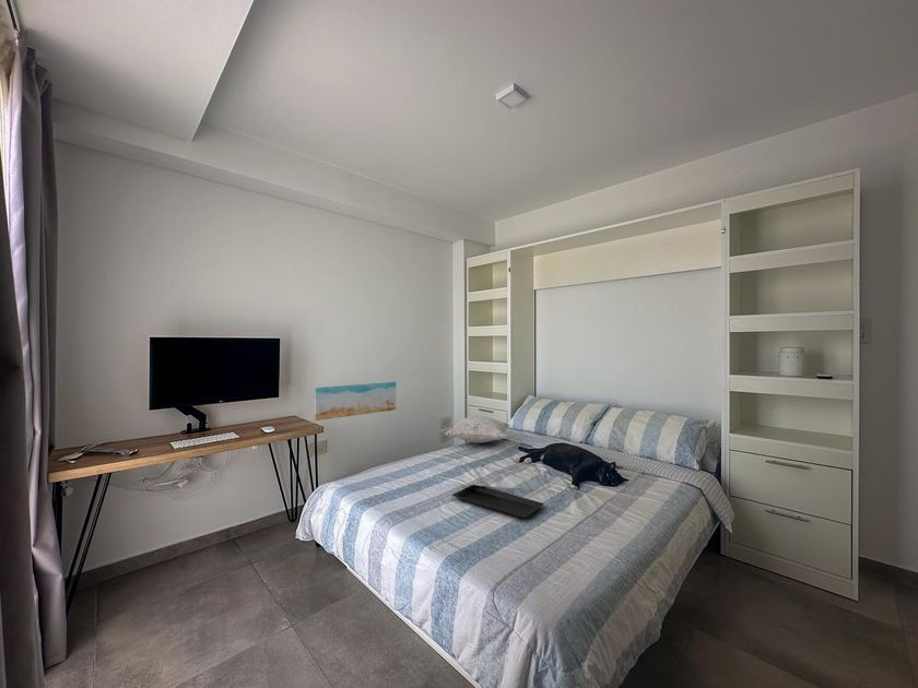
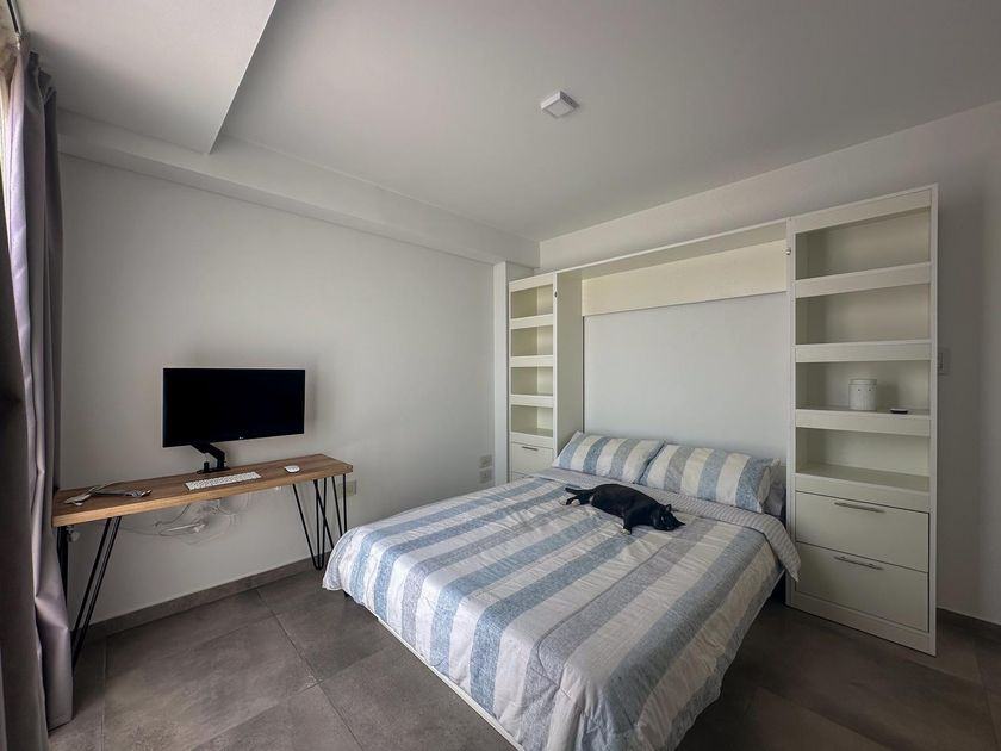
- wall art [314,381,397,422]
- serving tray [451,484,545,519]
- decorative pillow [444,415,511,444]
